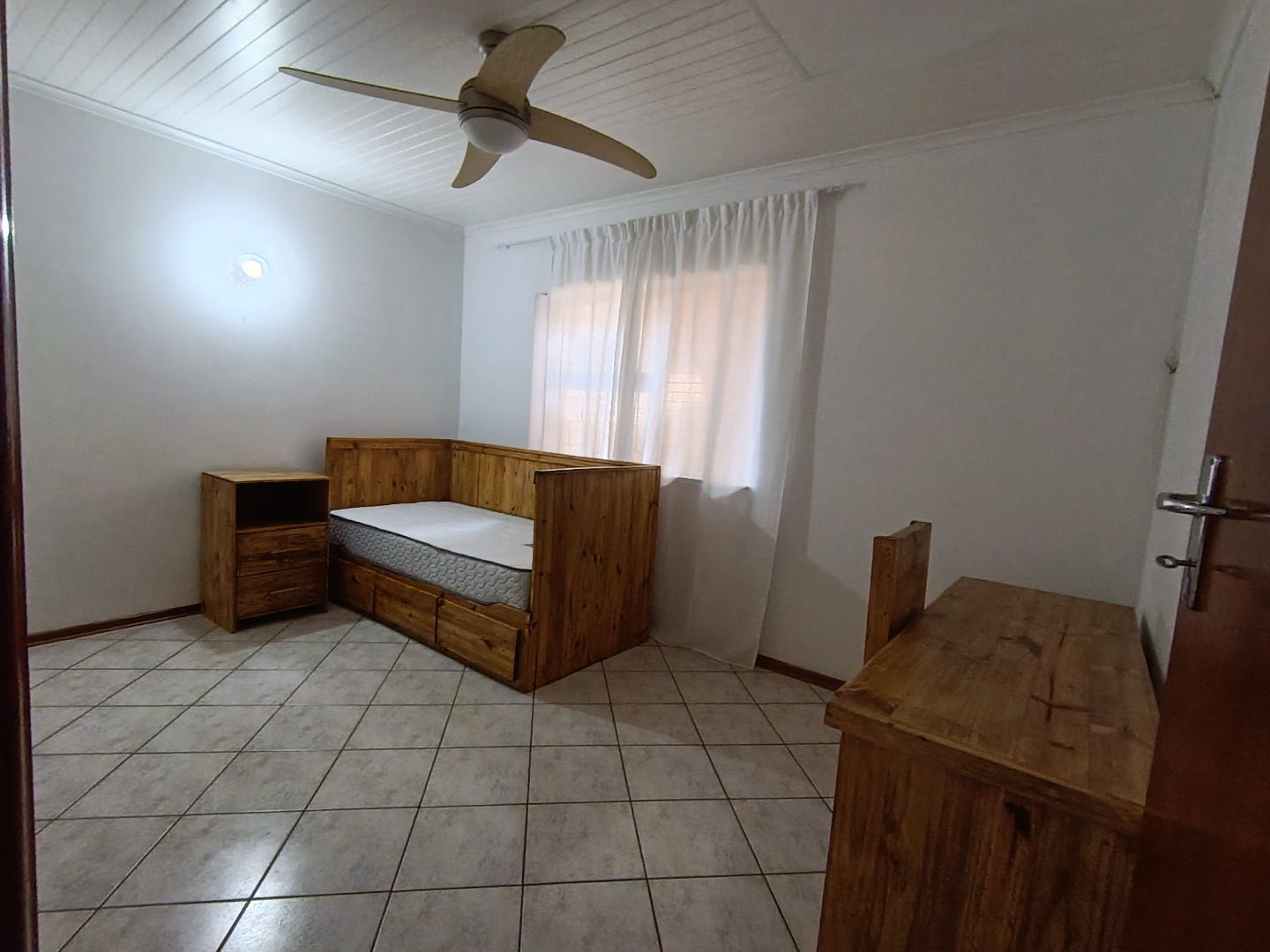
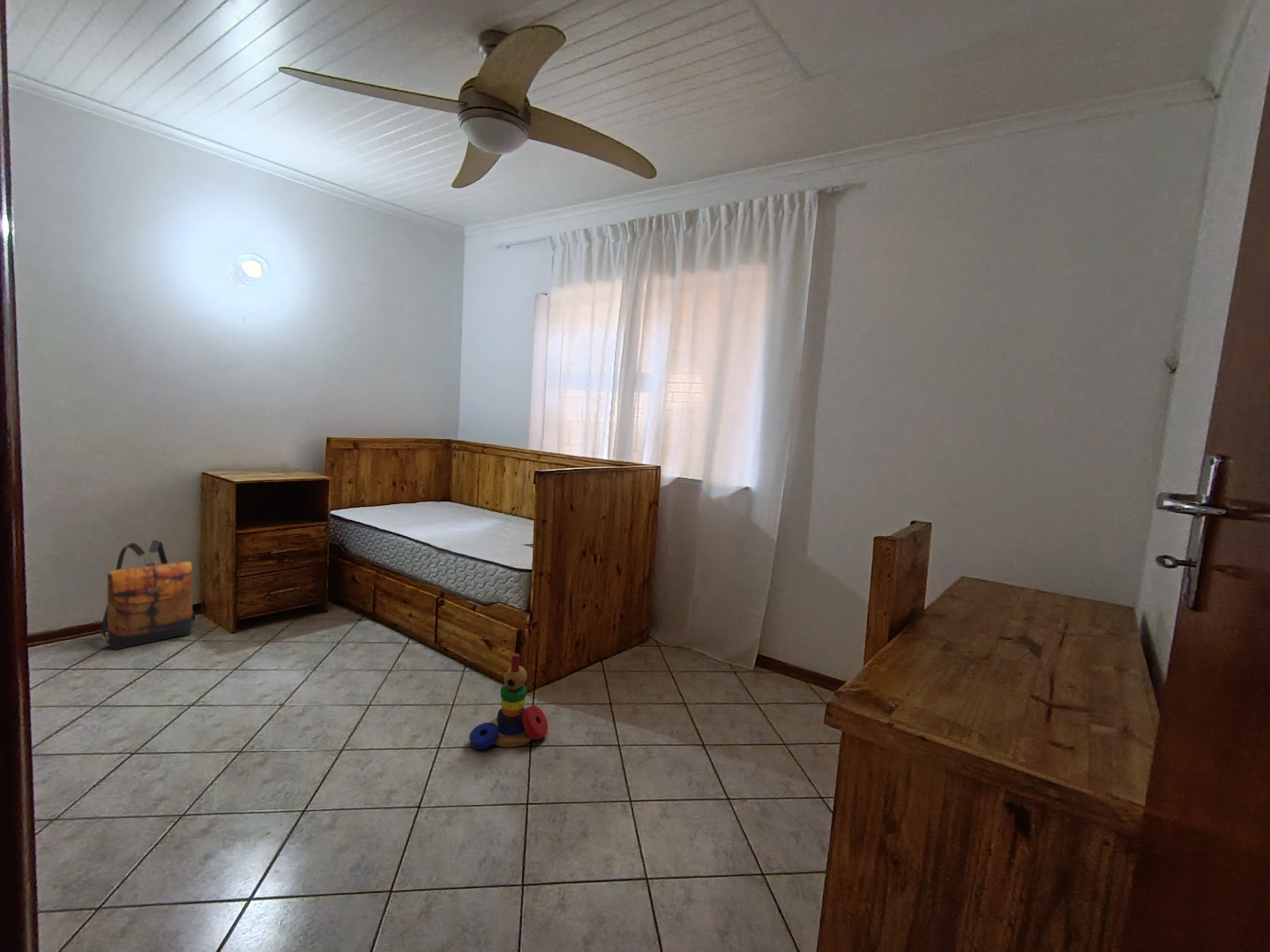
+ stacking toy [468,652,549,750]
+ backpack [101,539,198,651]
